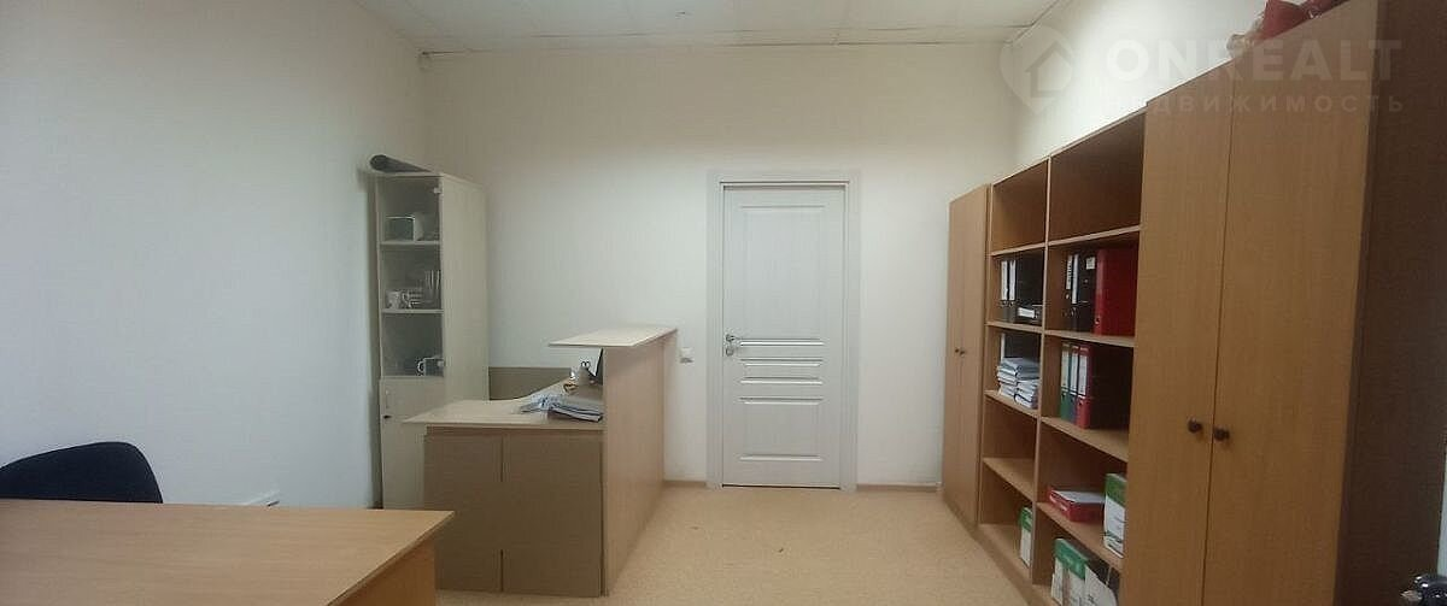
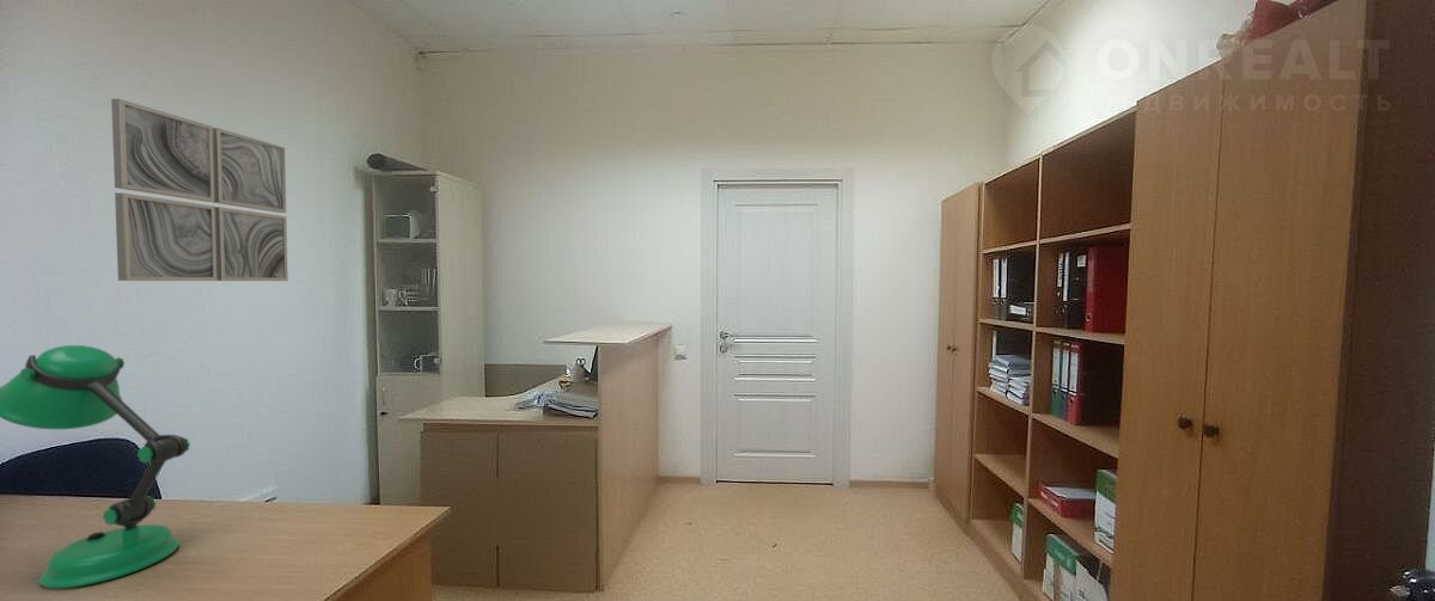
+ wall art [110,98,289,282]
+ desk lamp [0,344,191,589]
